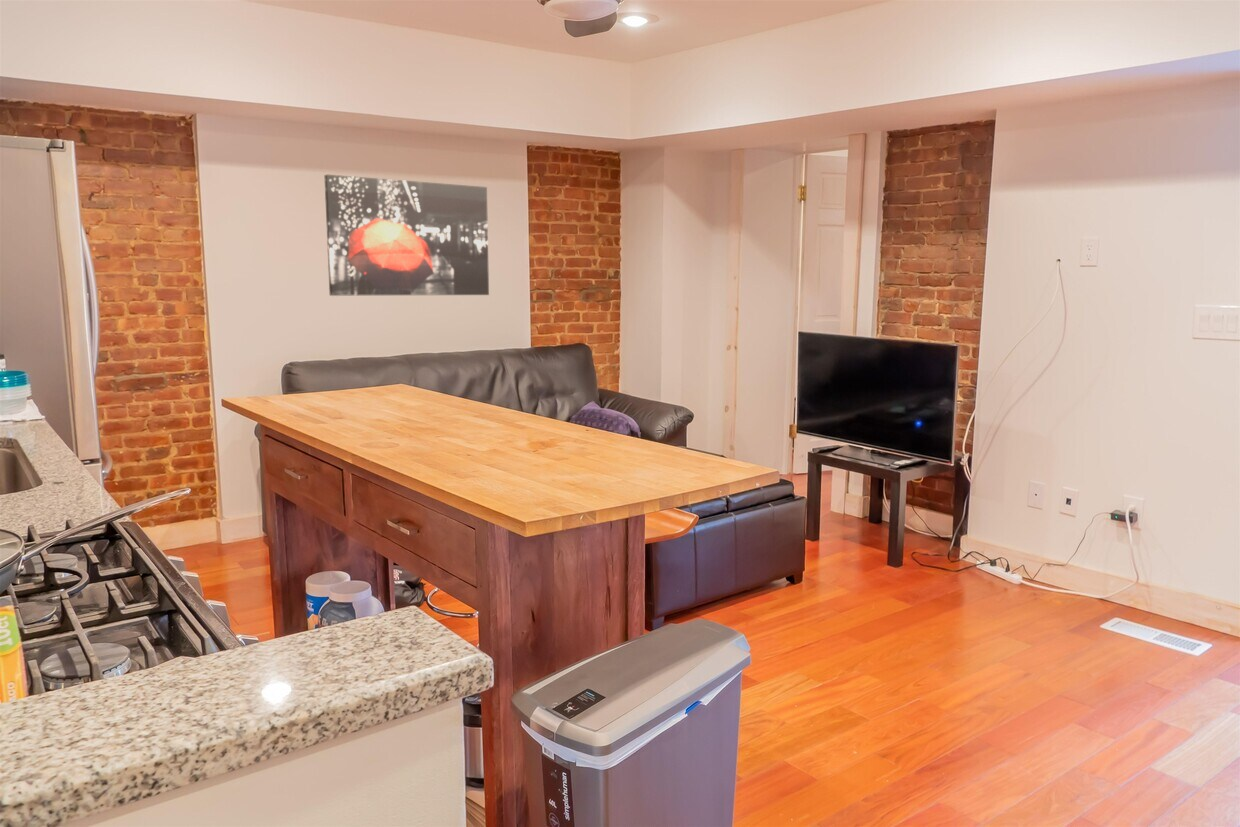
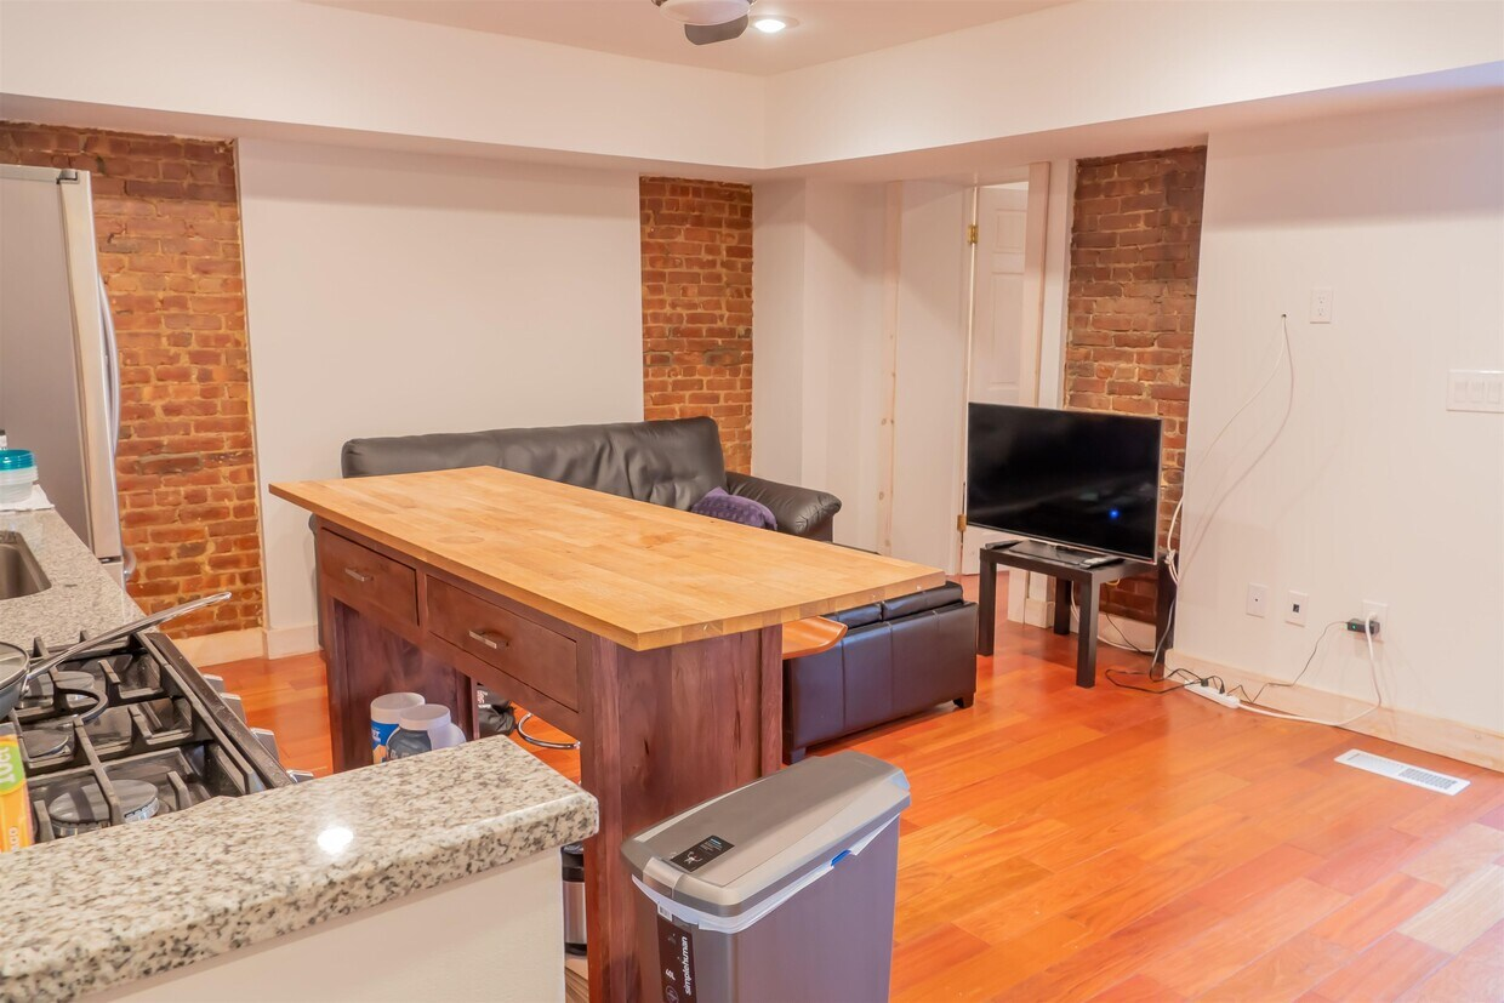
- wall art [324,174,490,297]
